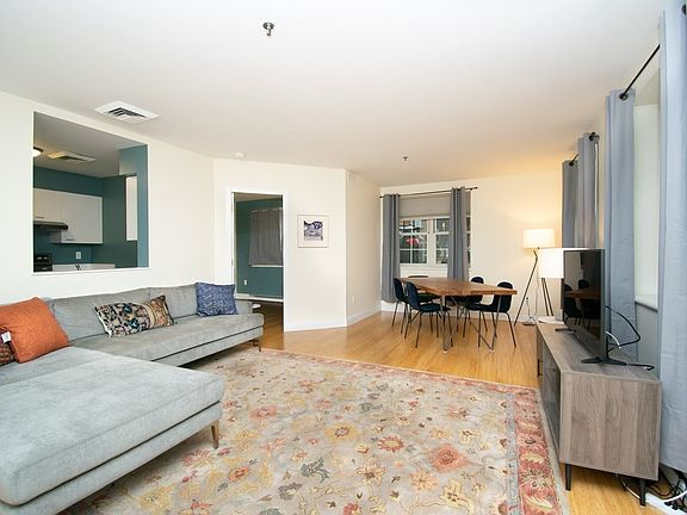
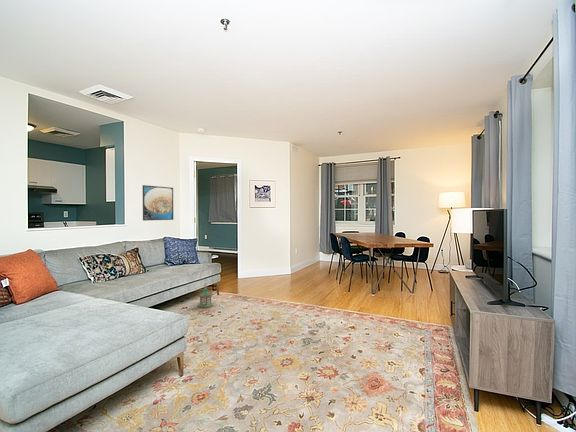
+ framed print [142,184,174,222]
+ lantern [196,282,215,309]
